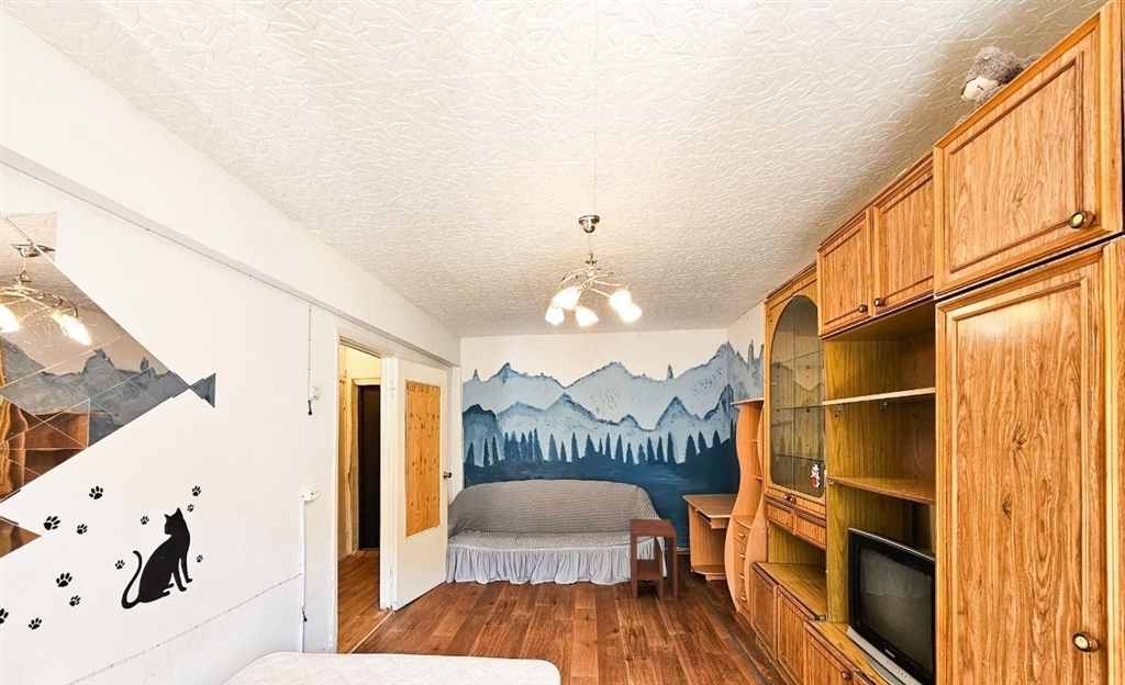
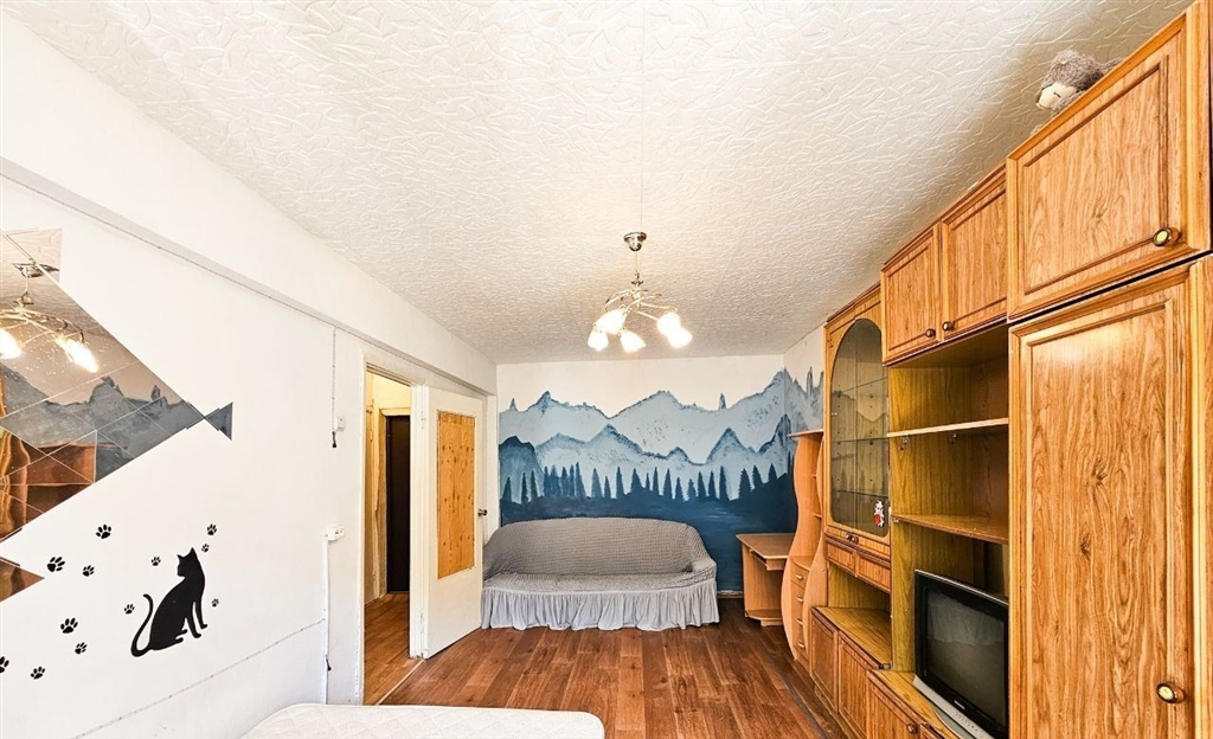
- side table [628,518,679,602]
